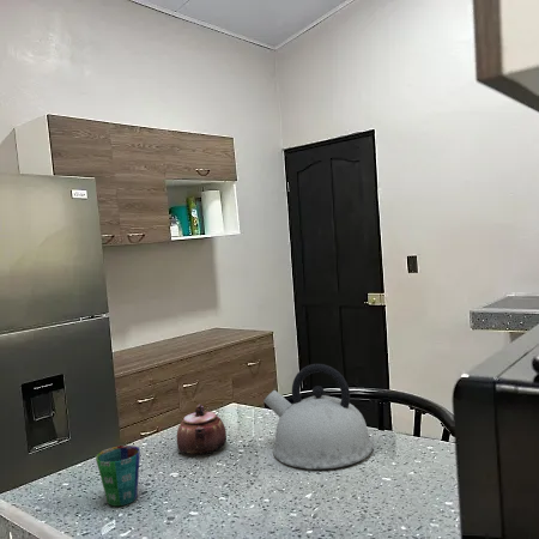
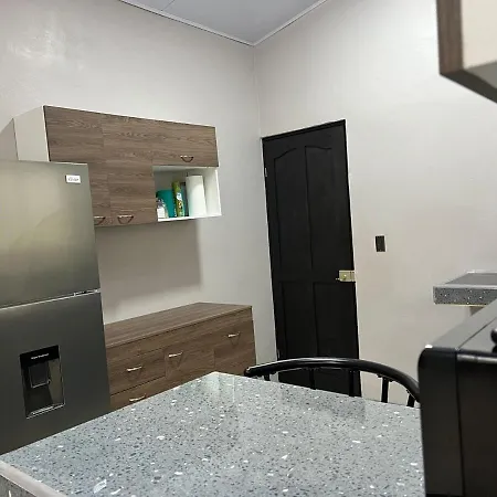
- cup [95,444,141,507]
- teapot [176,404,228,456]
- kettle [262,363,374,471]
